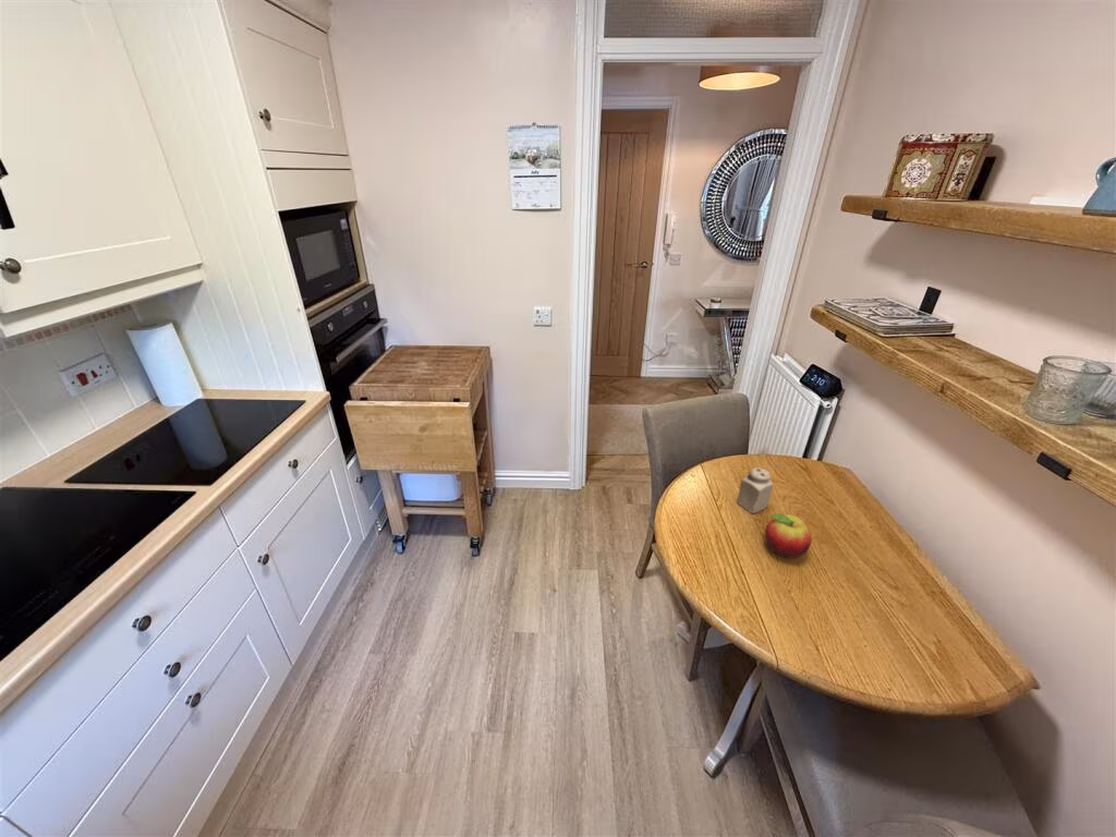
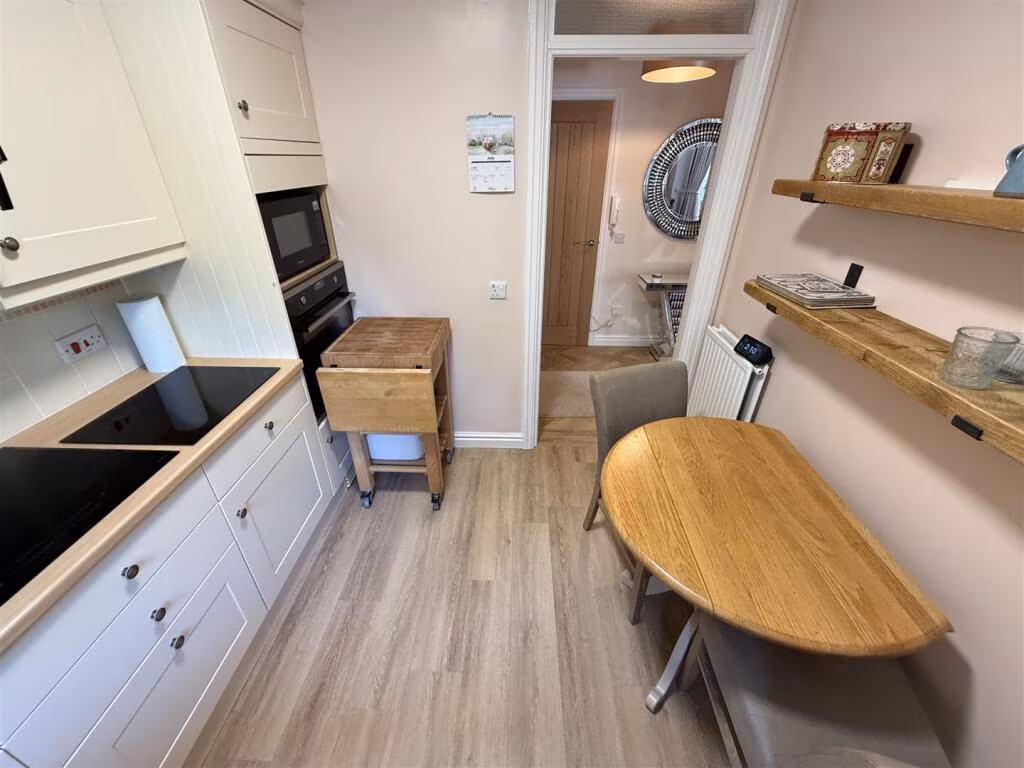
- salt shaker [736,466,775,514]
- fruit [764,513,812,559]
